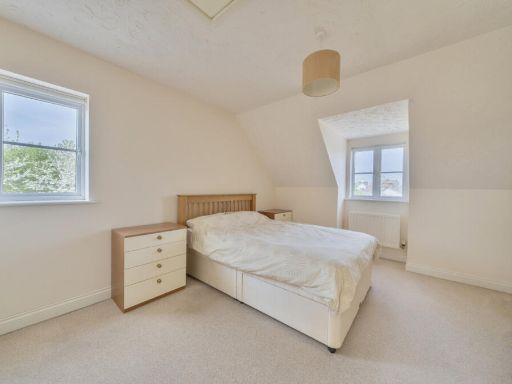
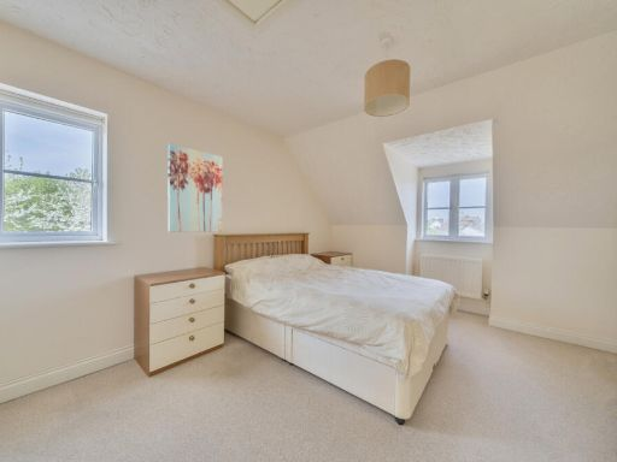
+ wall art [166,143,224,233]
